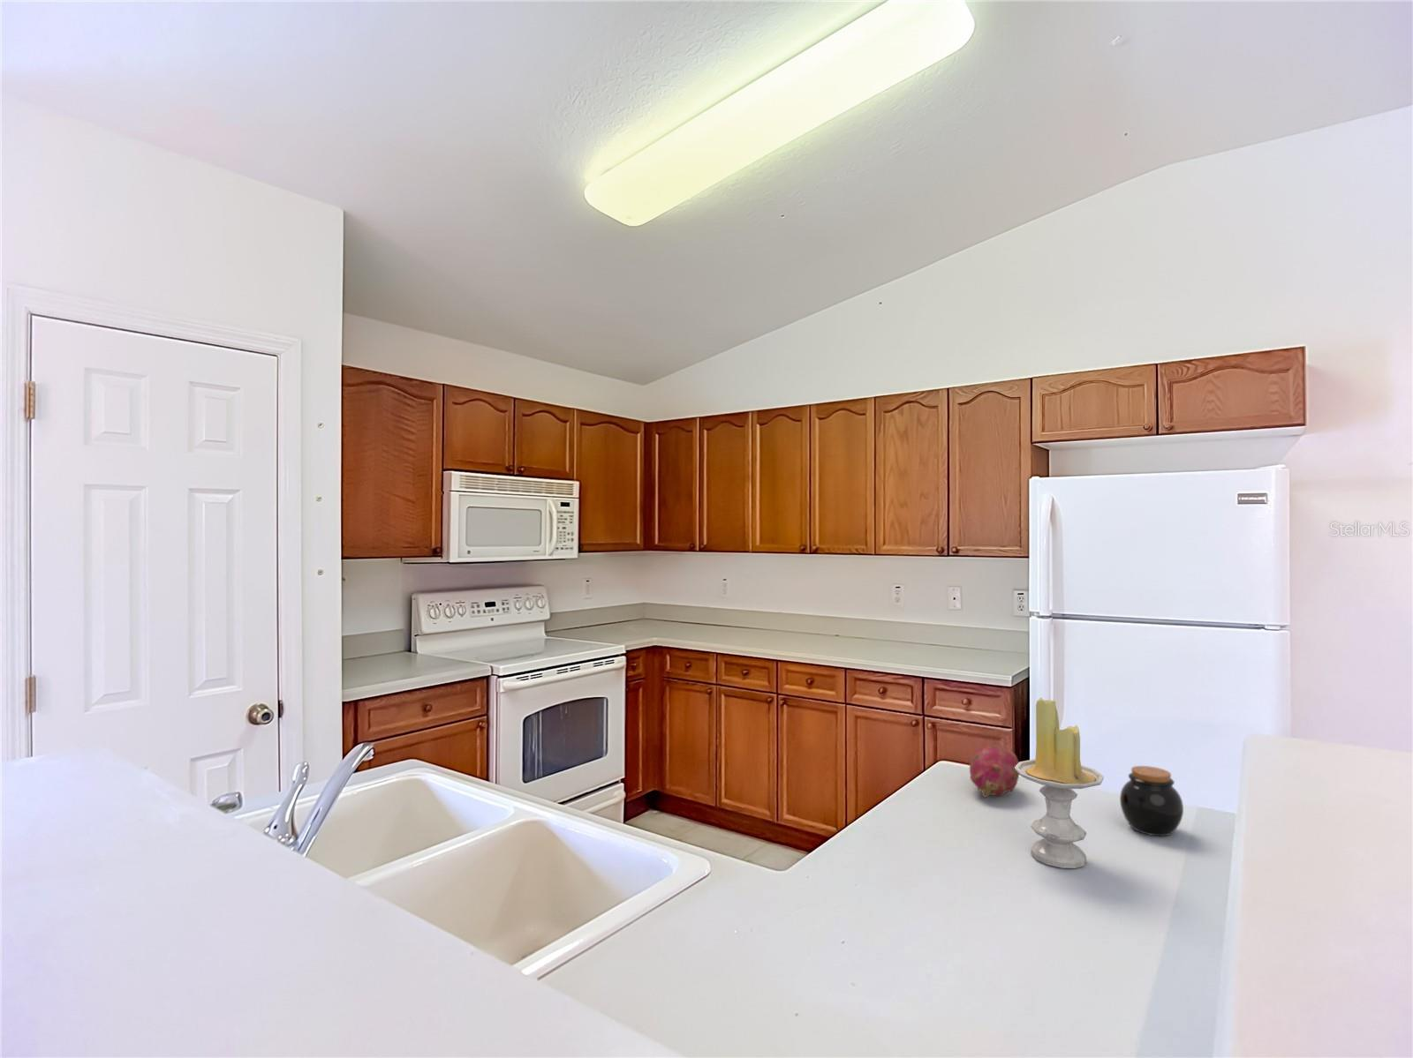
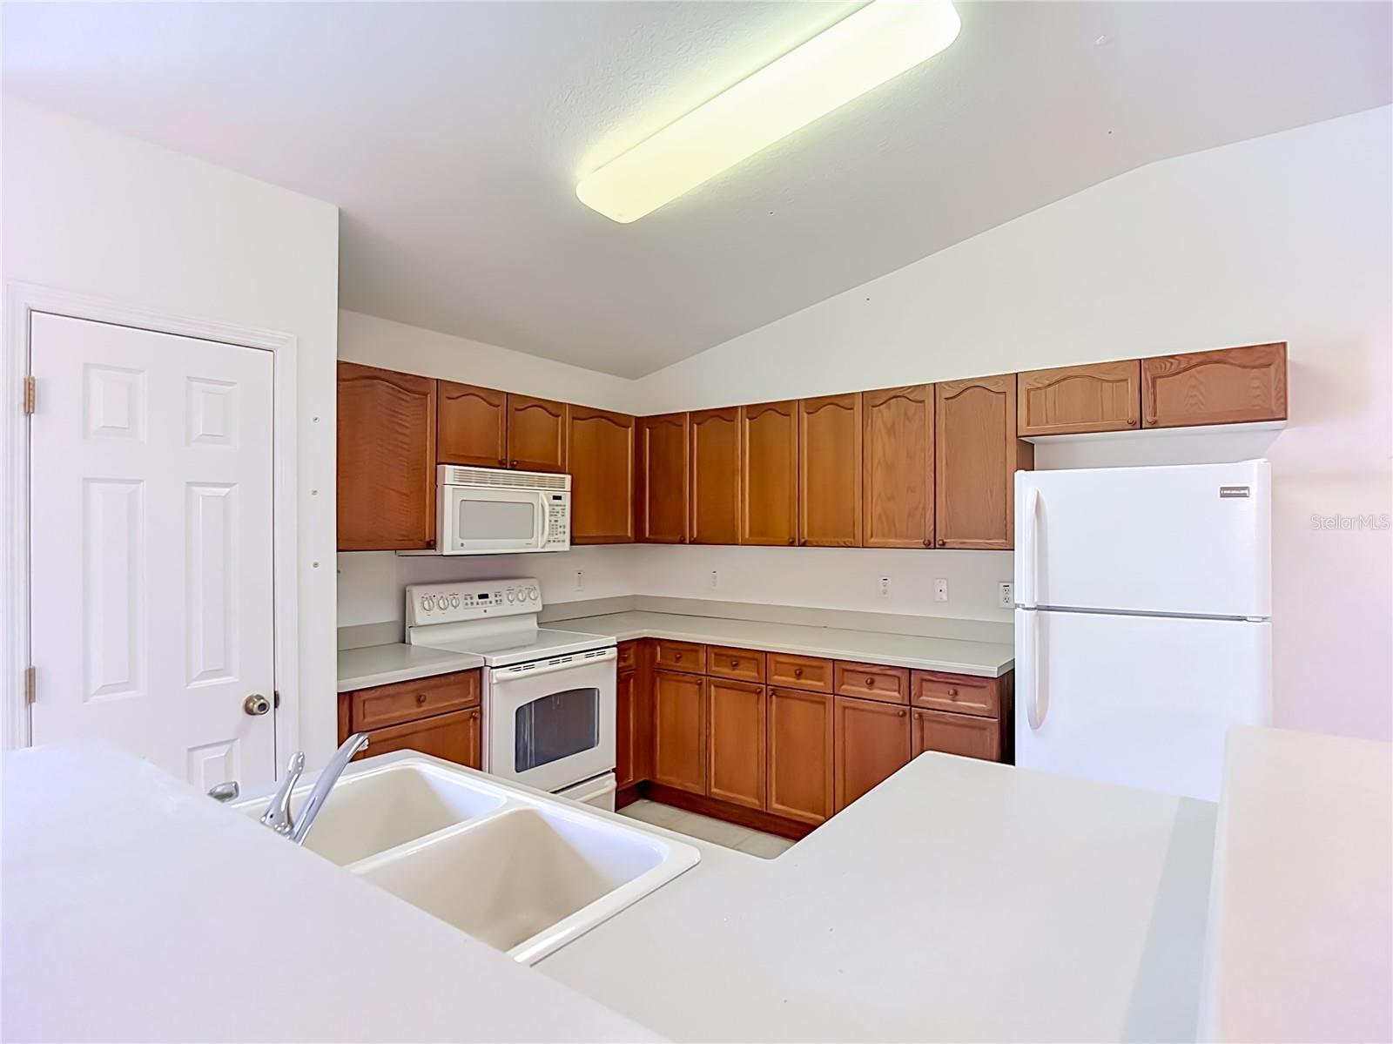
- fruit [968,743,1021,799]
- candle [1015,697,1105,869]
- jar [1118,765,1184,838]
